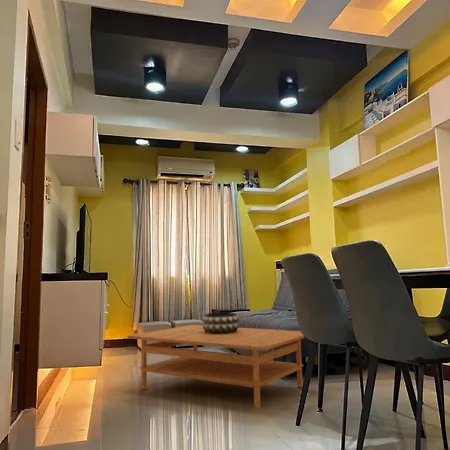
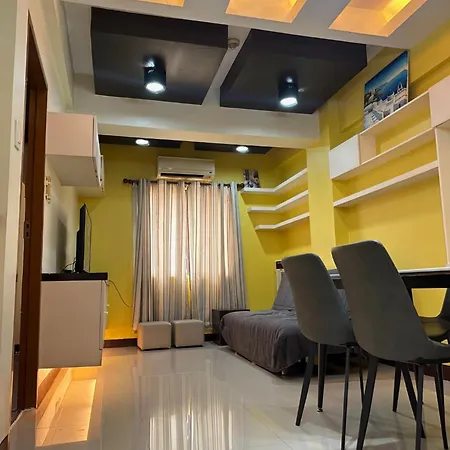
- coffee table [127,324,306,409]
- decorative bowl [201,312,240,334]
